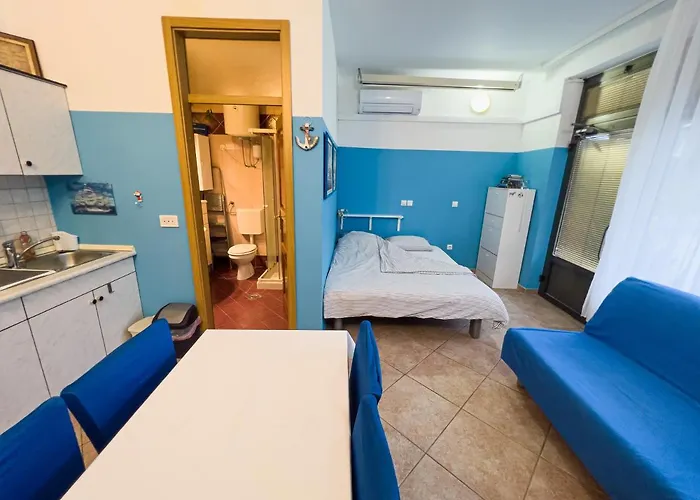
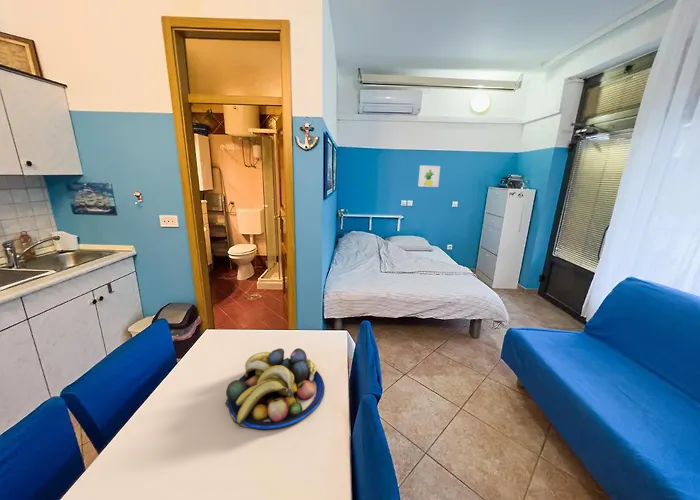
+ fruit bowl [224,347,325,430]
+ wall art [417,164,441,188]
